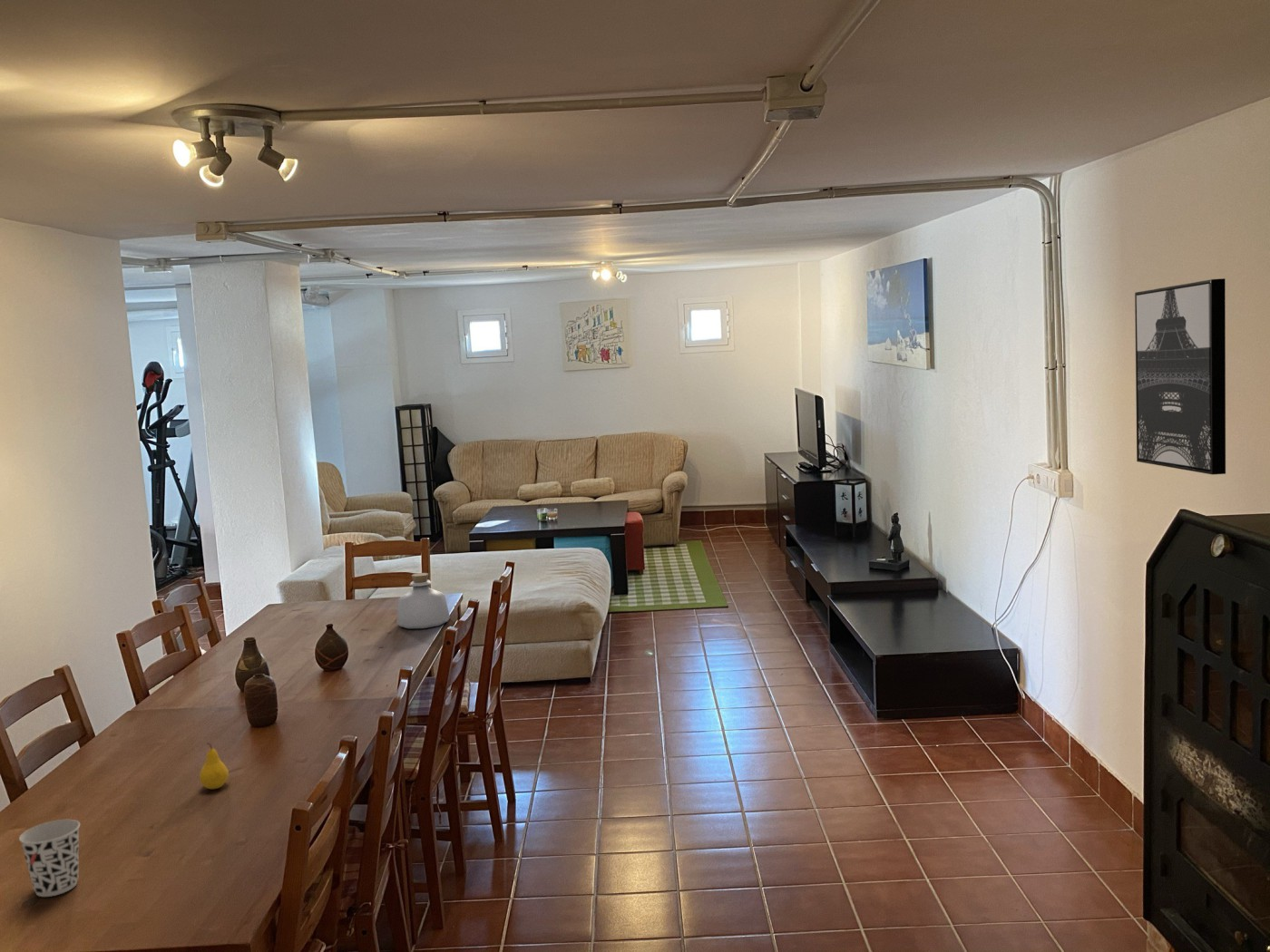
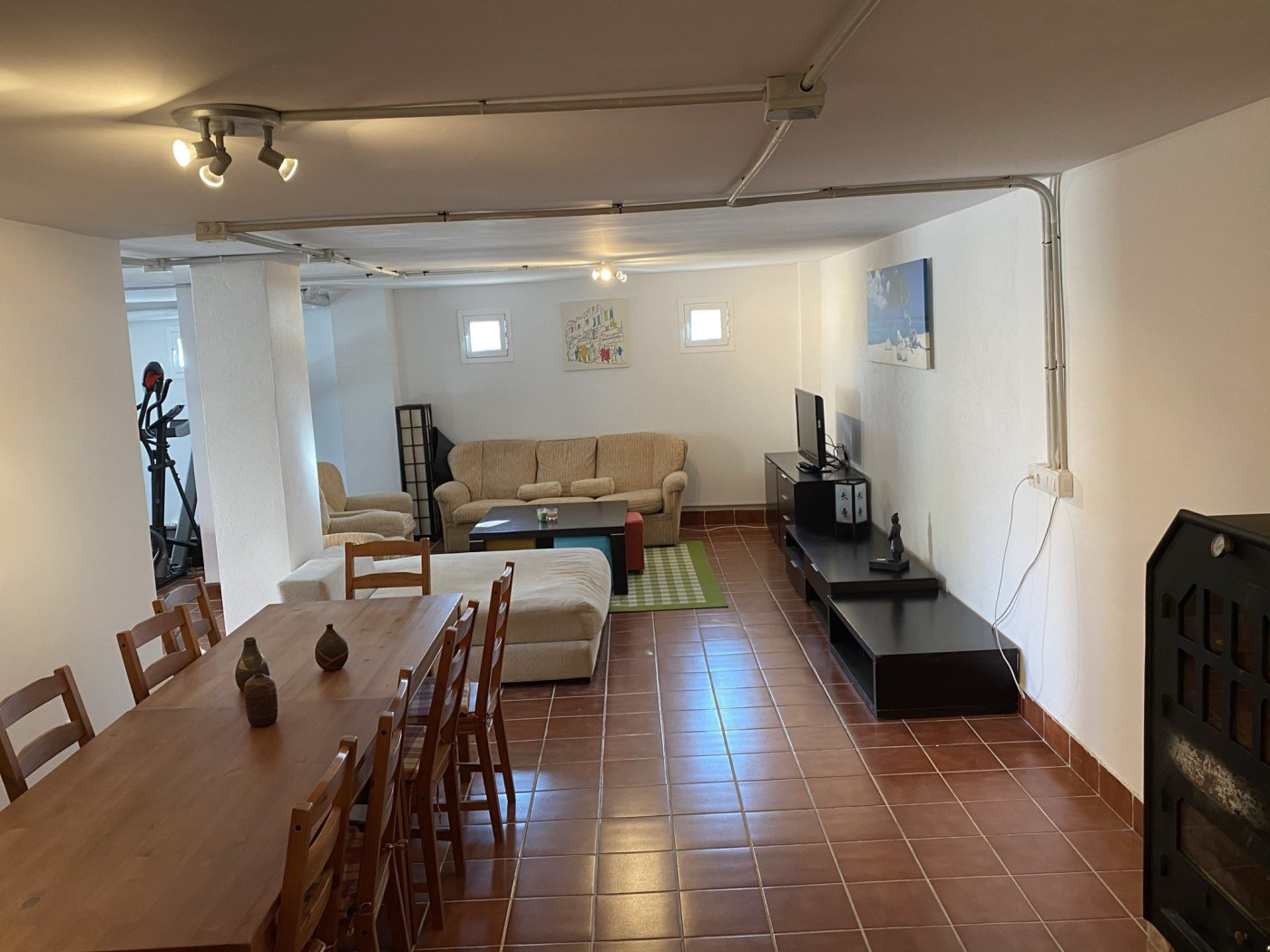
- fruit [199,742,230,790]
- wall art [1134,277,1226,475]
- bottle [396,572,451,629]
- cup [18,819,81,898]
